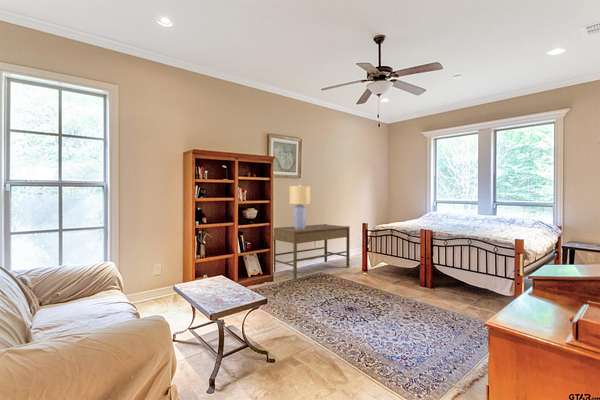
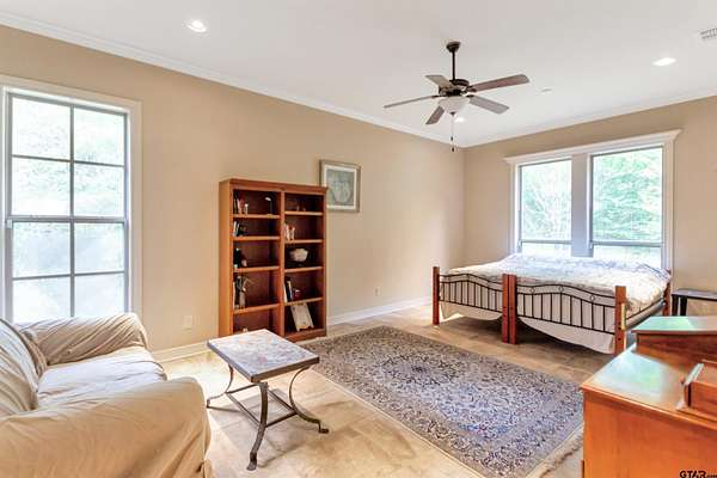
- bench [272,223,351,280]
- lamp [289,184,311,229]
